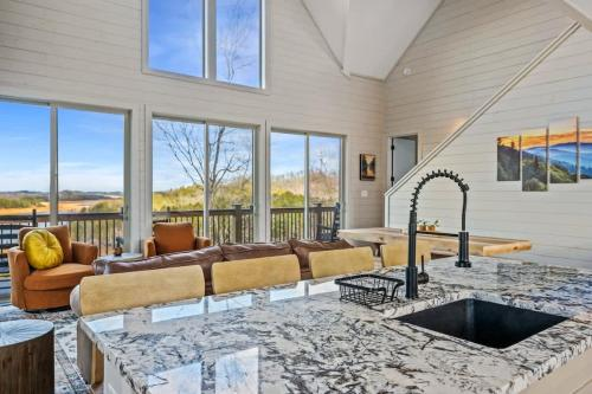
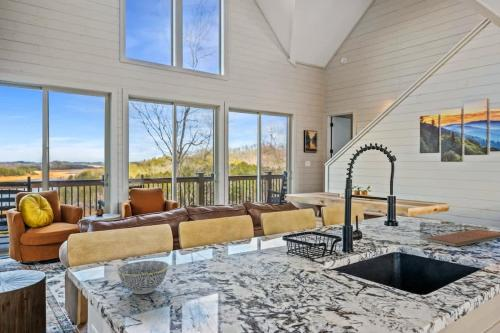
+ bowl [116,260,170,295]
+ chopping board [424,228,500,247]
